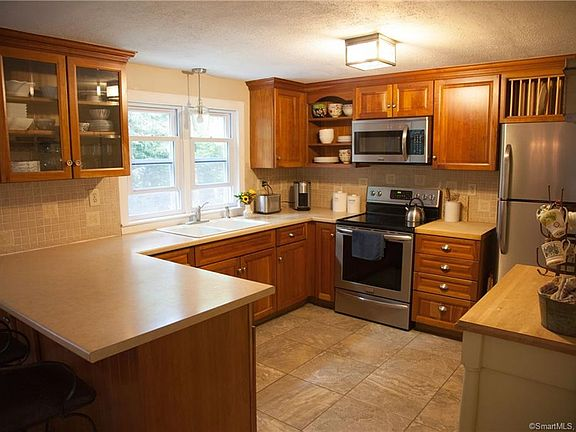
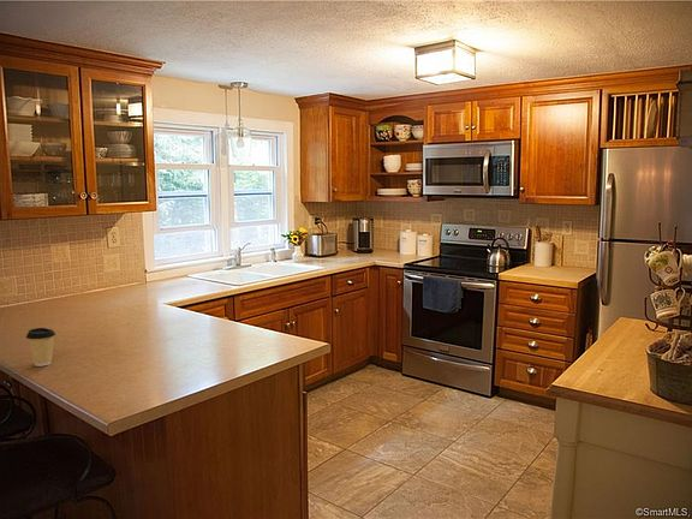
+ coffee cup [25,327,56,368]
